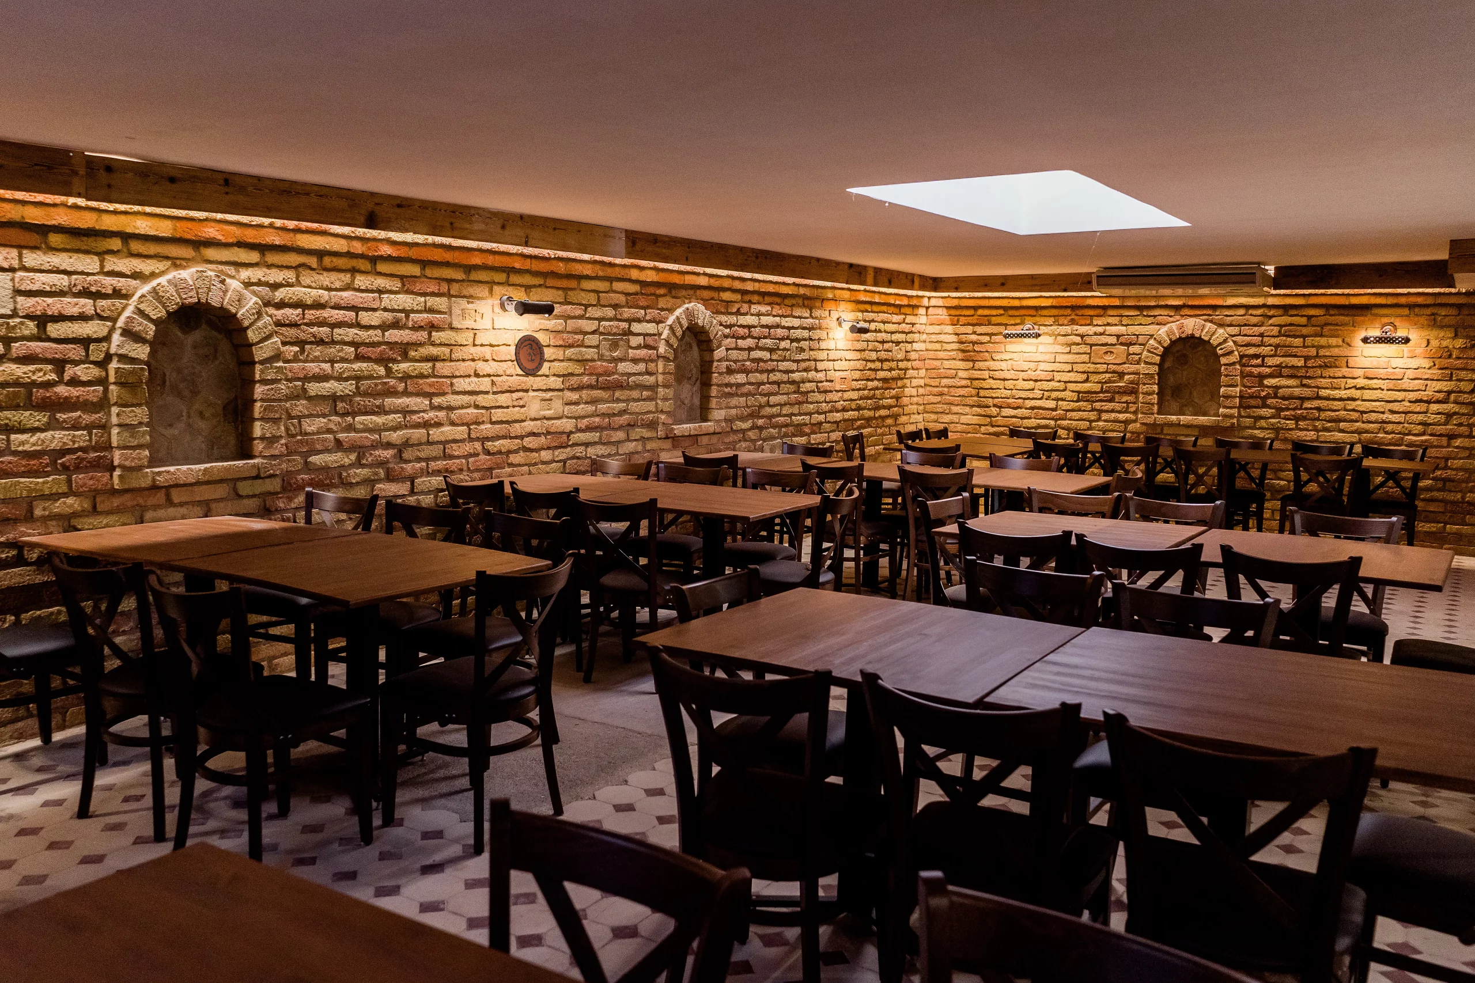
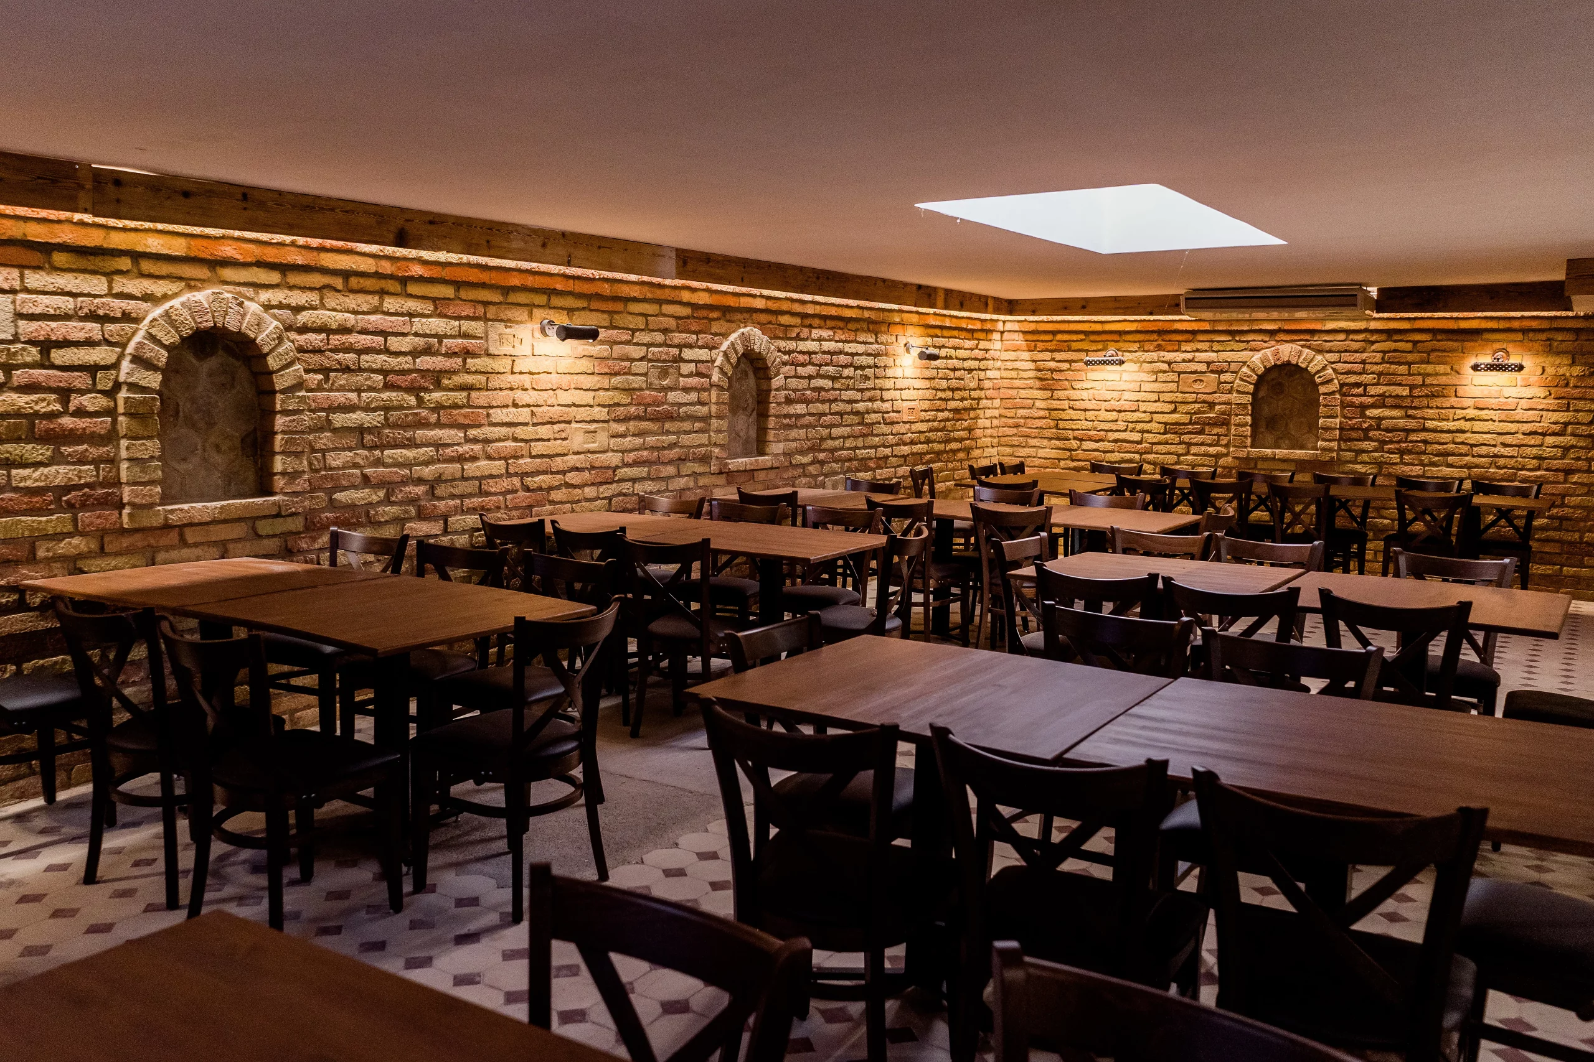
- decorative plate [515,334,545,375]
